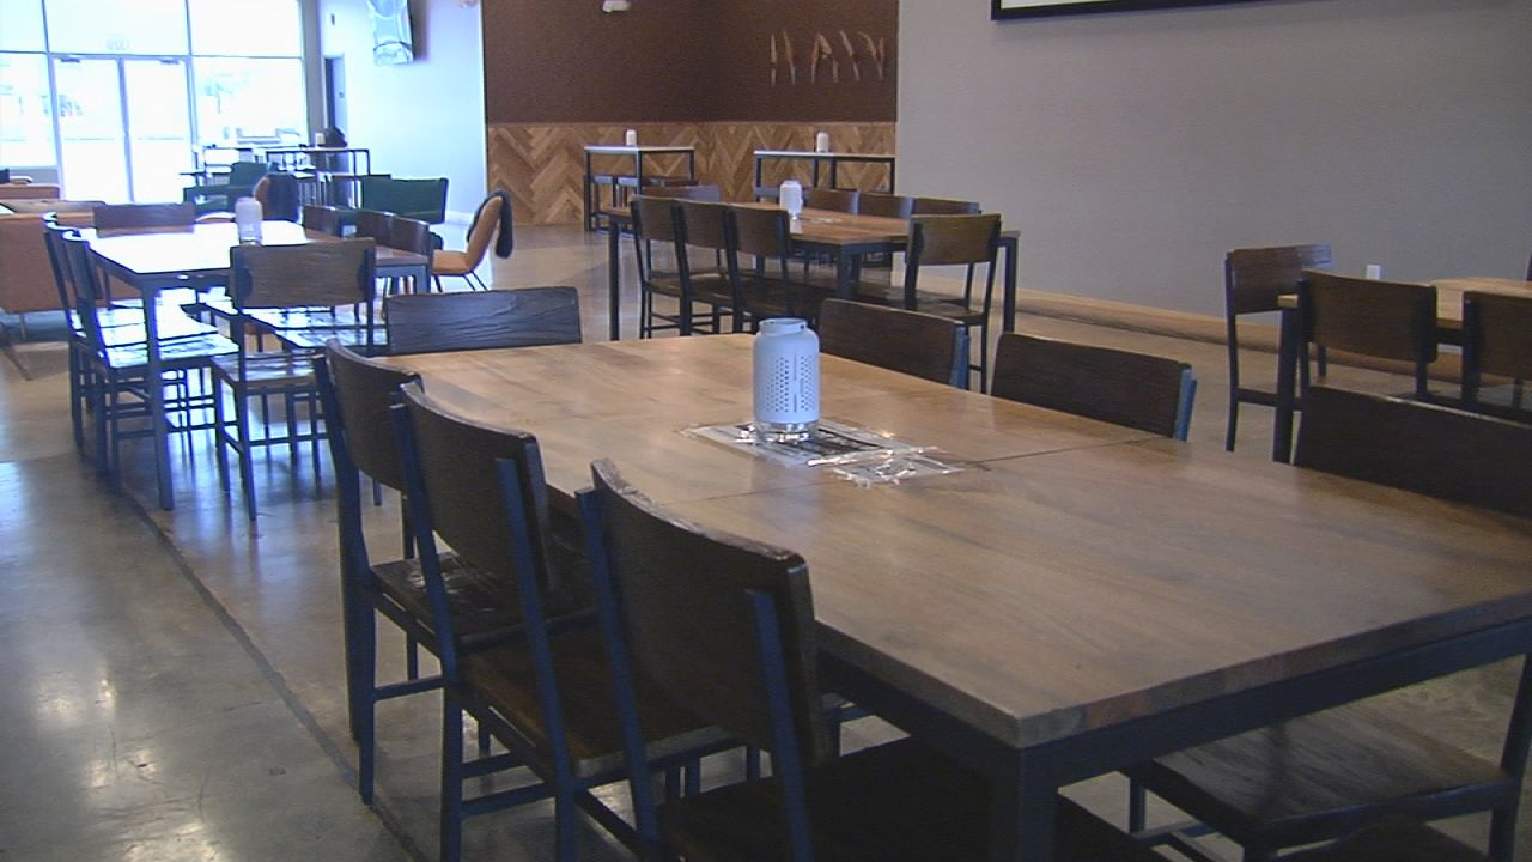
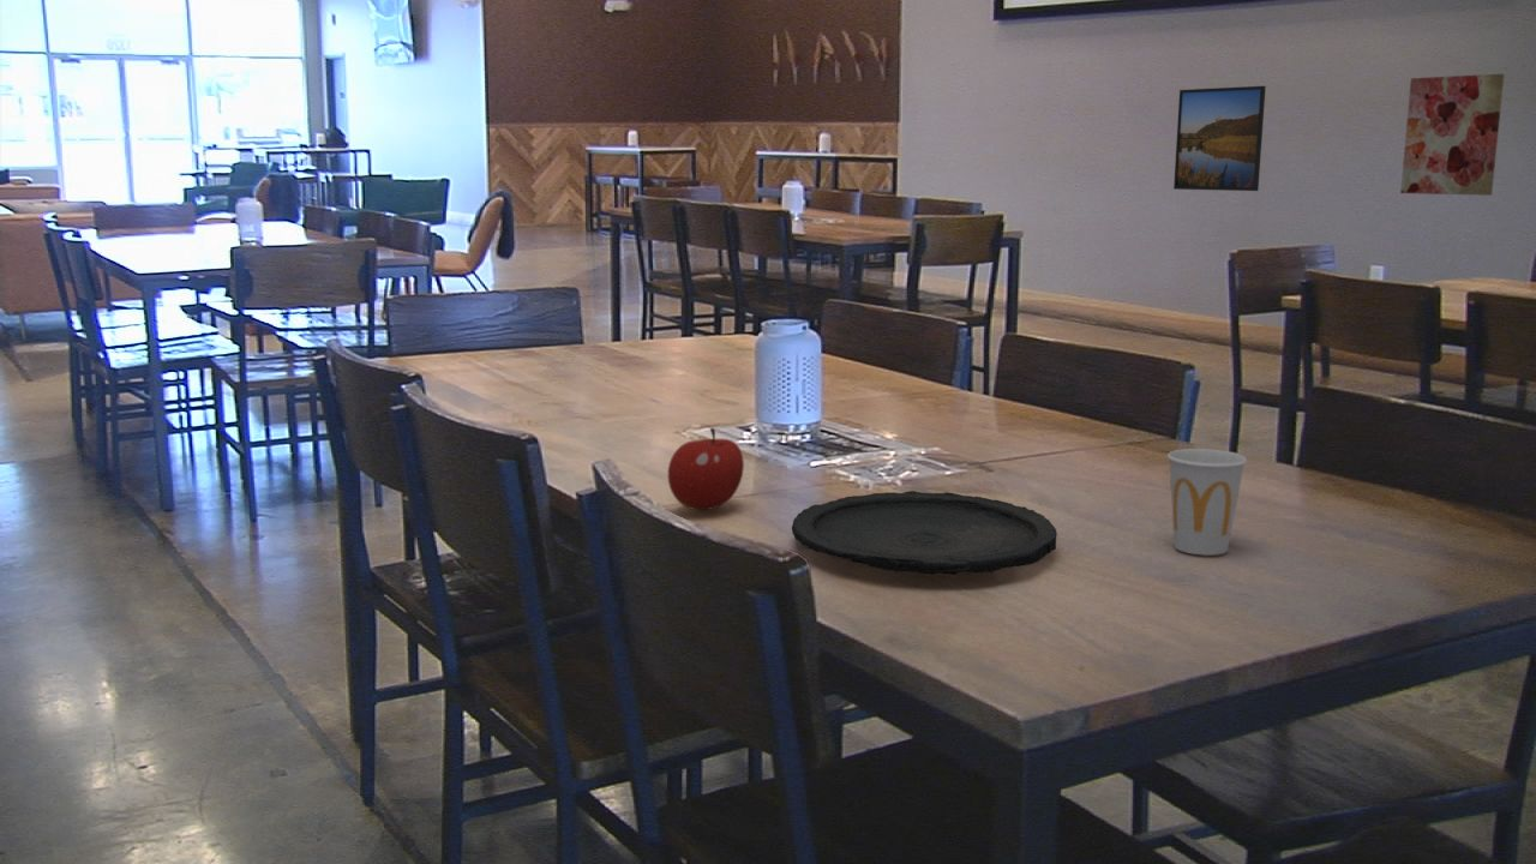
+ wall art [1399,73,1505,197]
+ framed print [1172,85,1267,192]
+ plate [791,490,1058,576]
+ cup [1166,448,1248,557]
+ fruit [667,426,745,511]
